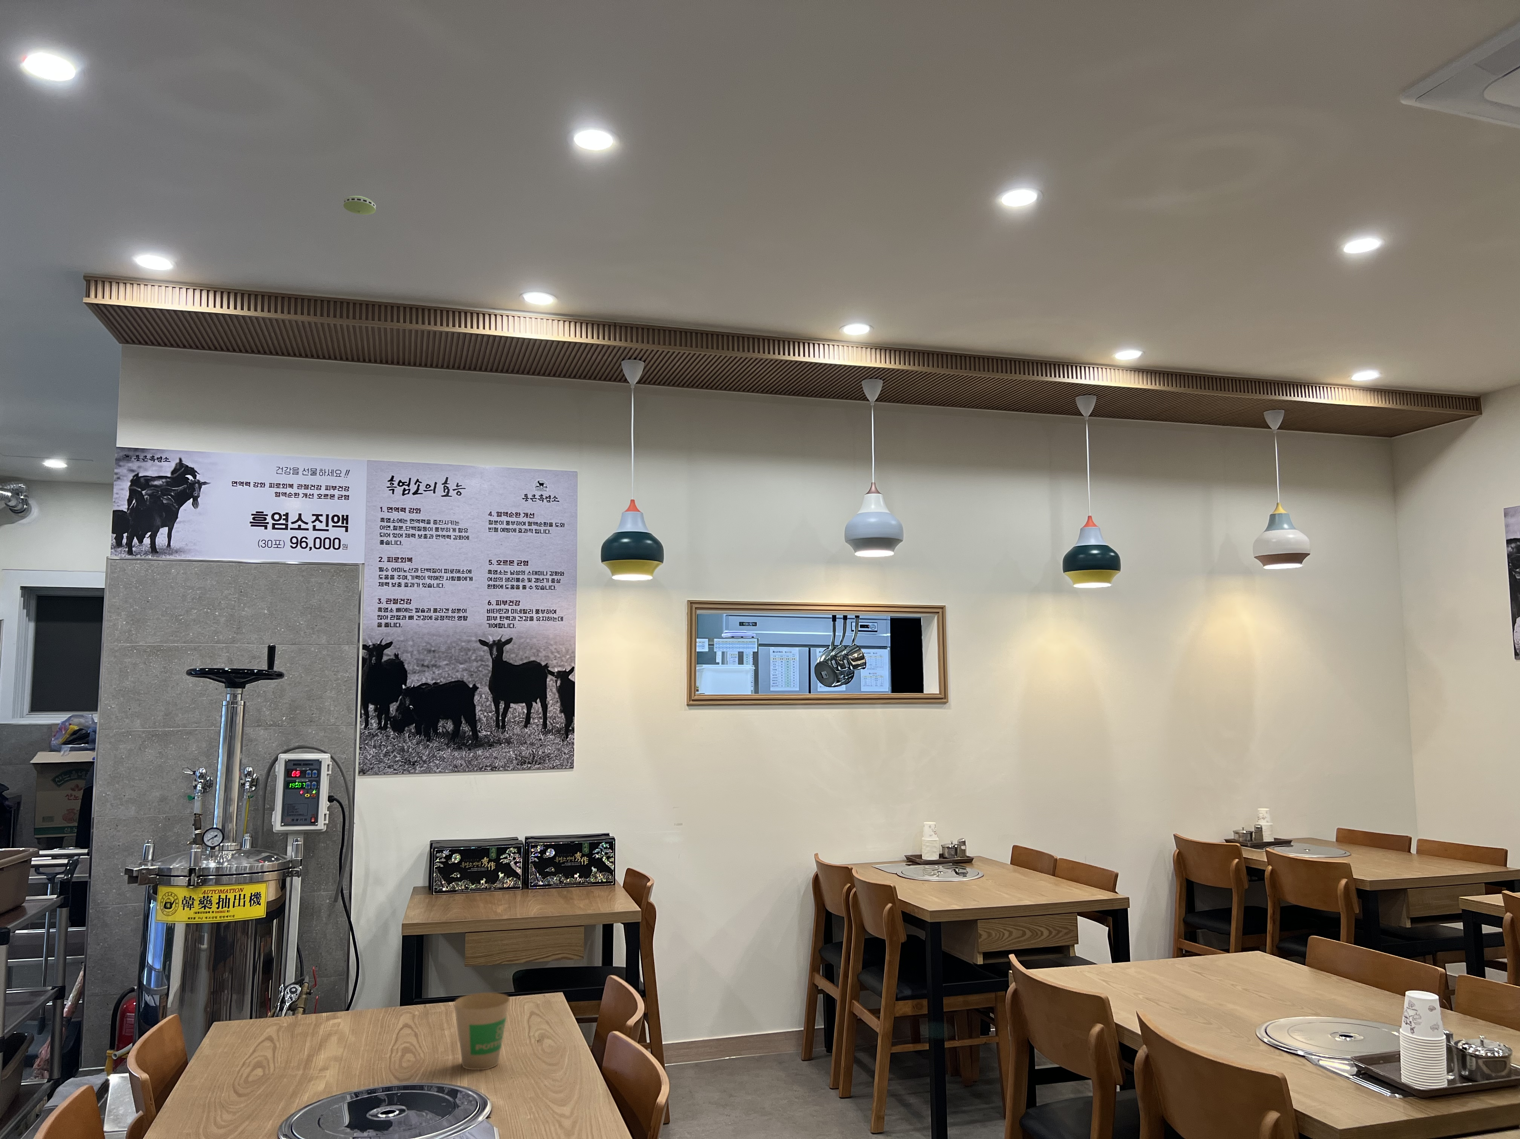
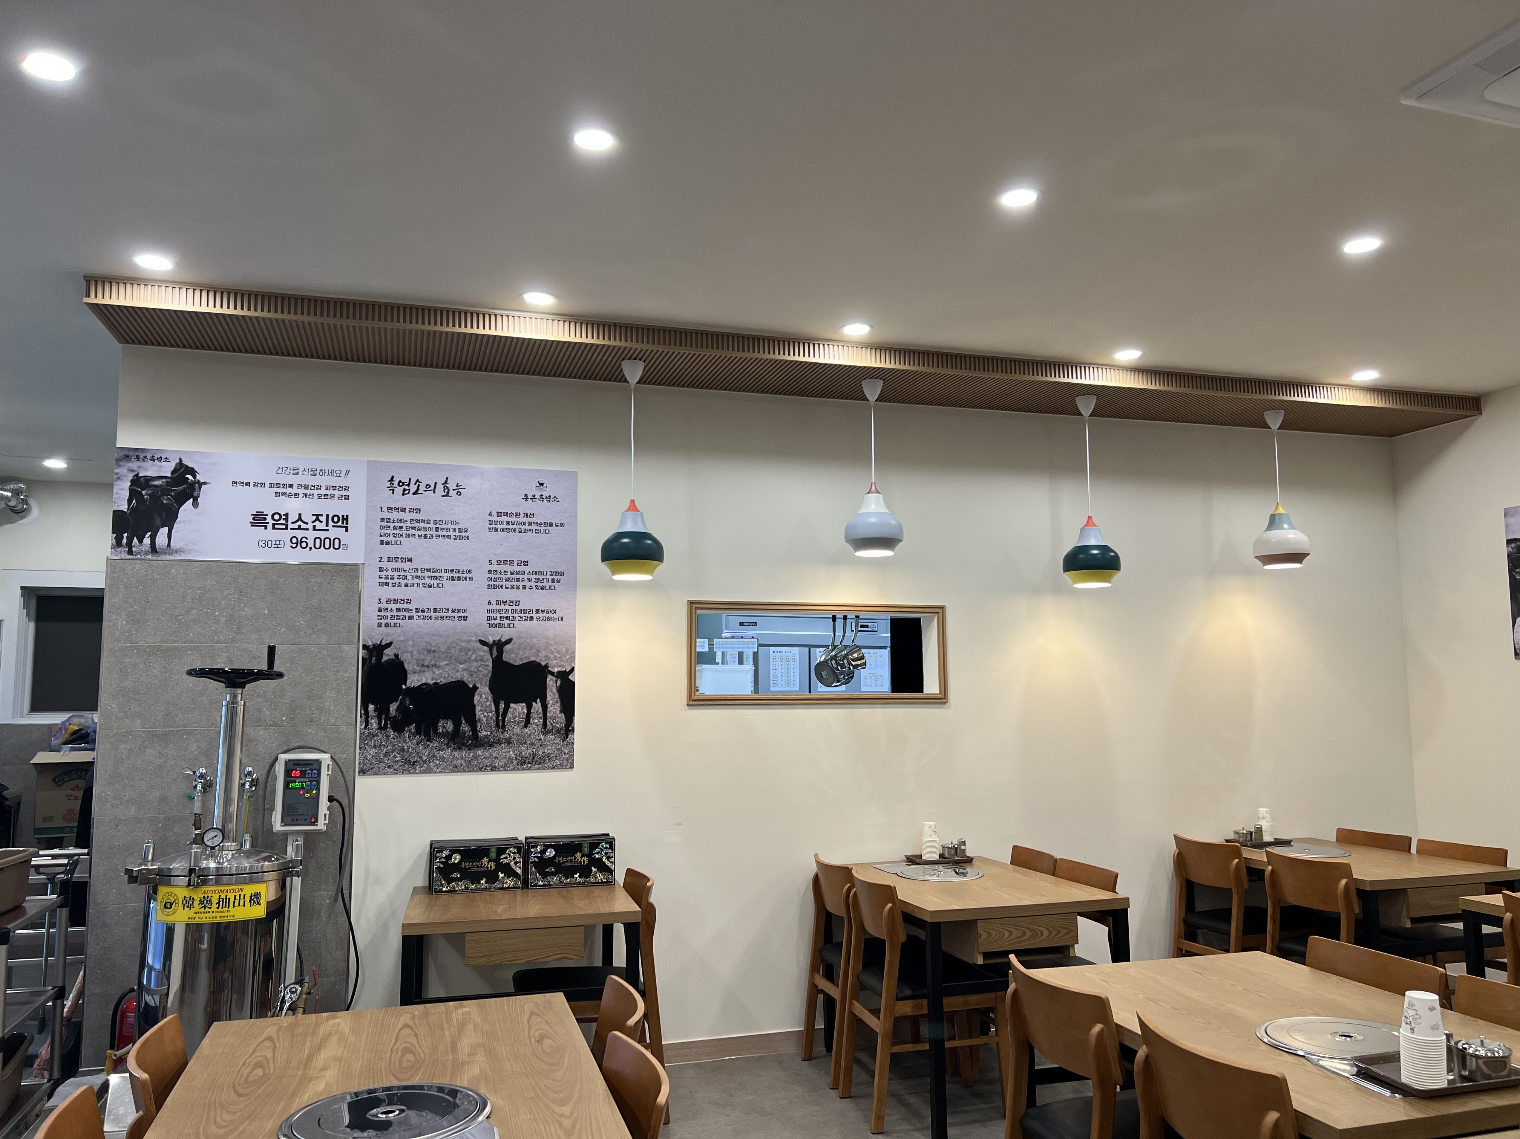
- smoke detector [343,195,376,215]
- paper cup [455,992,510,1070]
